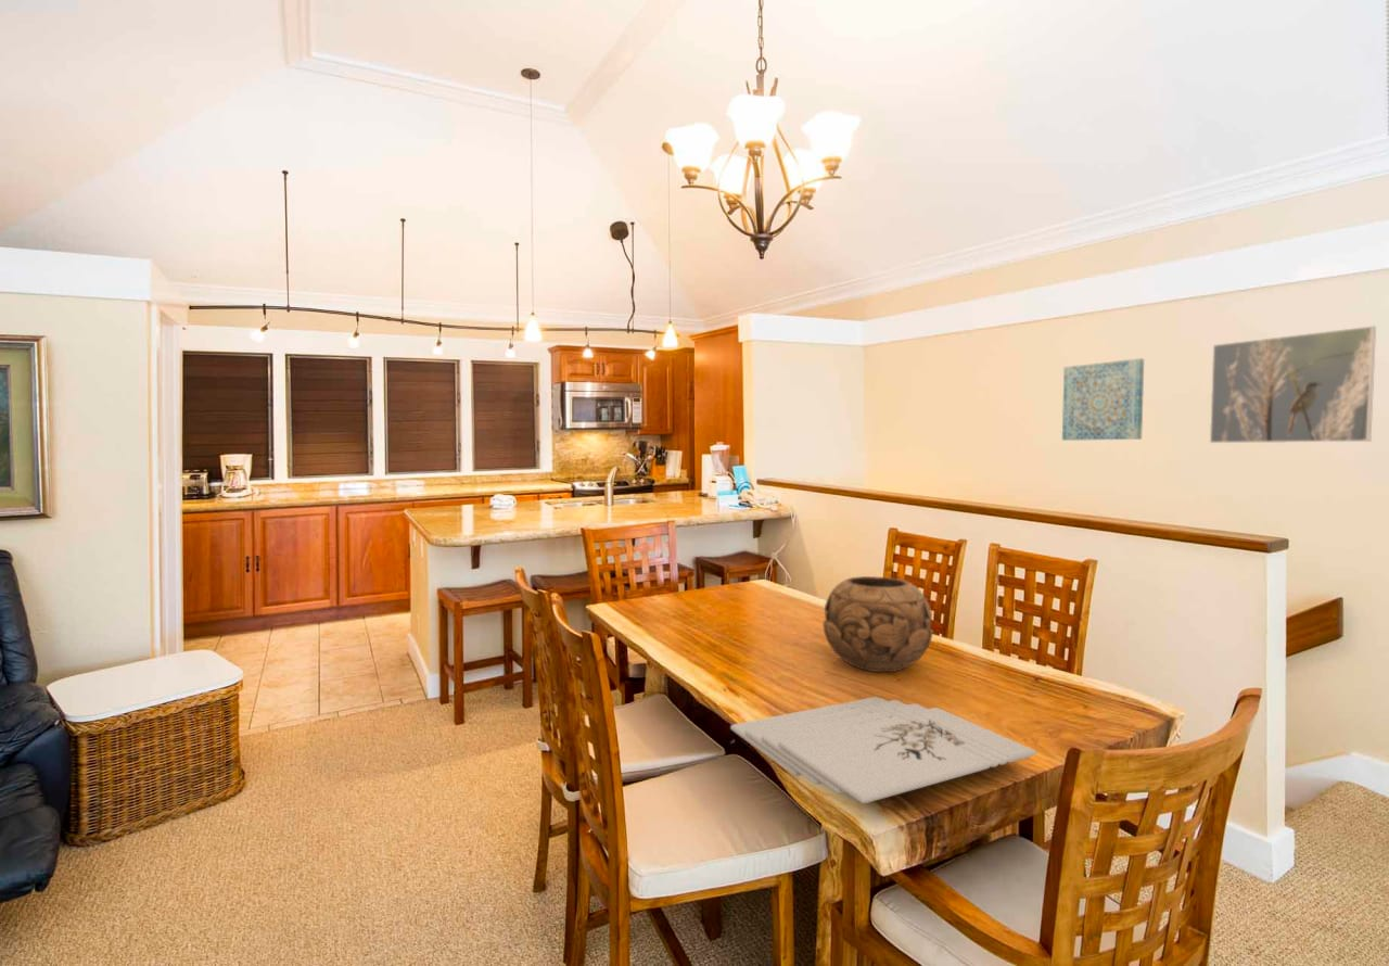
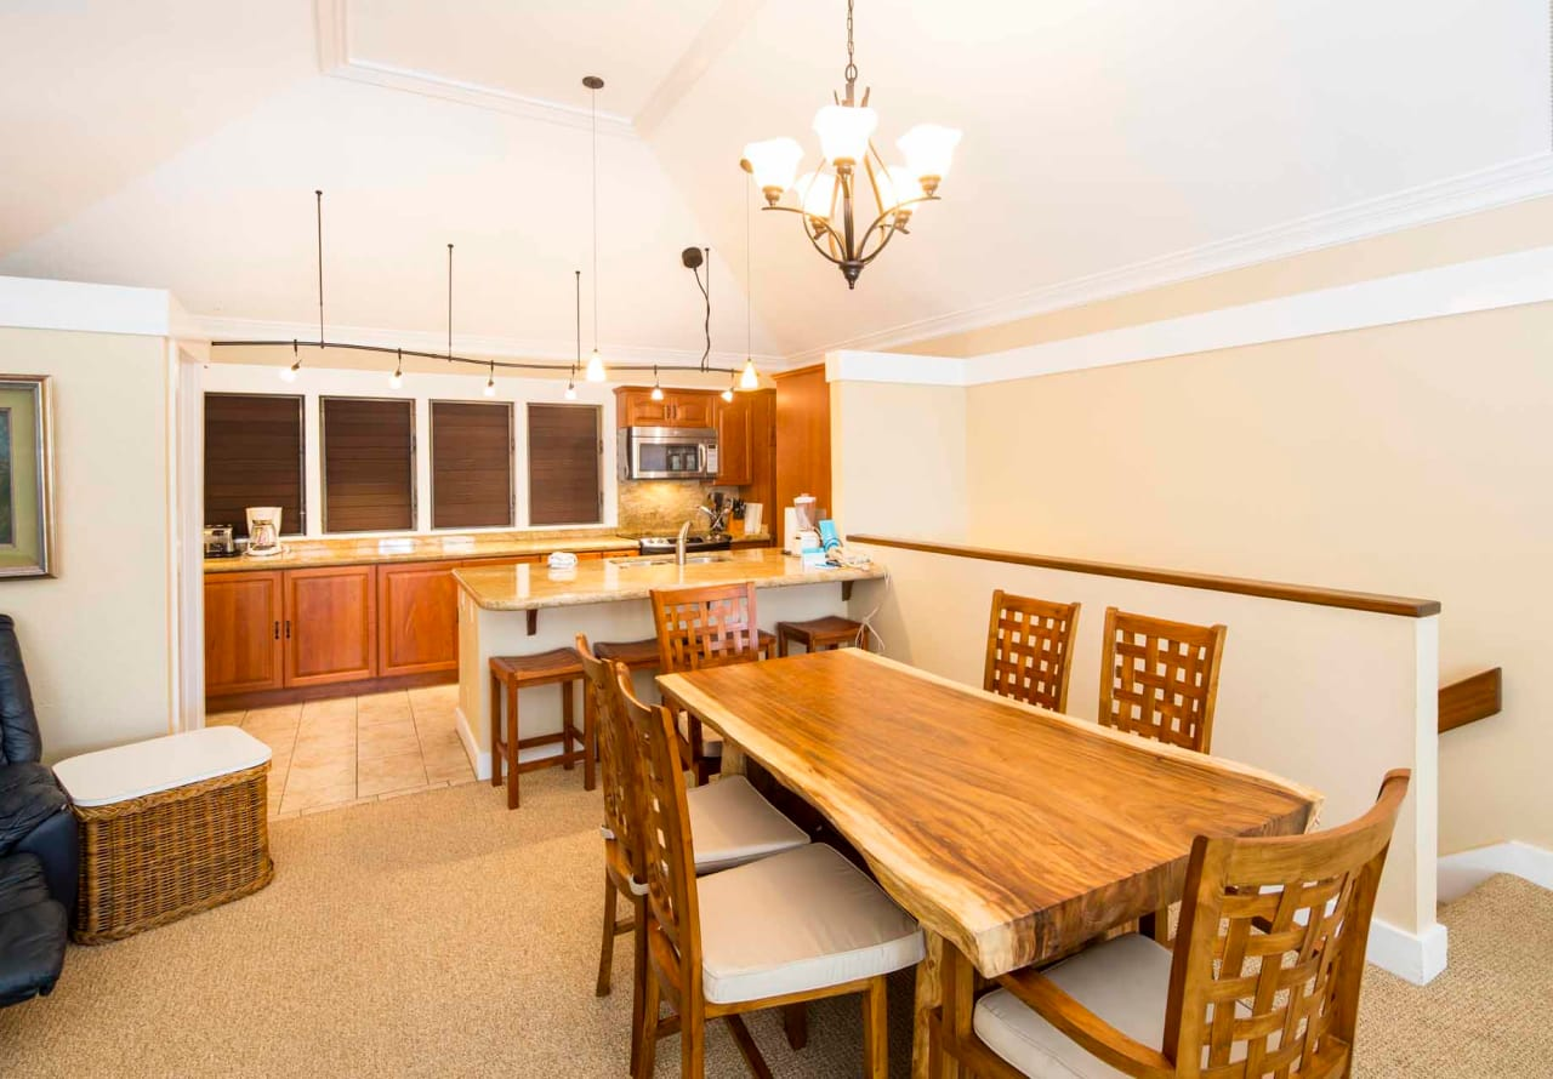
- decorative bowl [821,575,934,673]
- wall art [1061,357,1145,442]
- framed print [1209,325,1377,444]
- placemat [729,696,1037,804]
